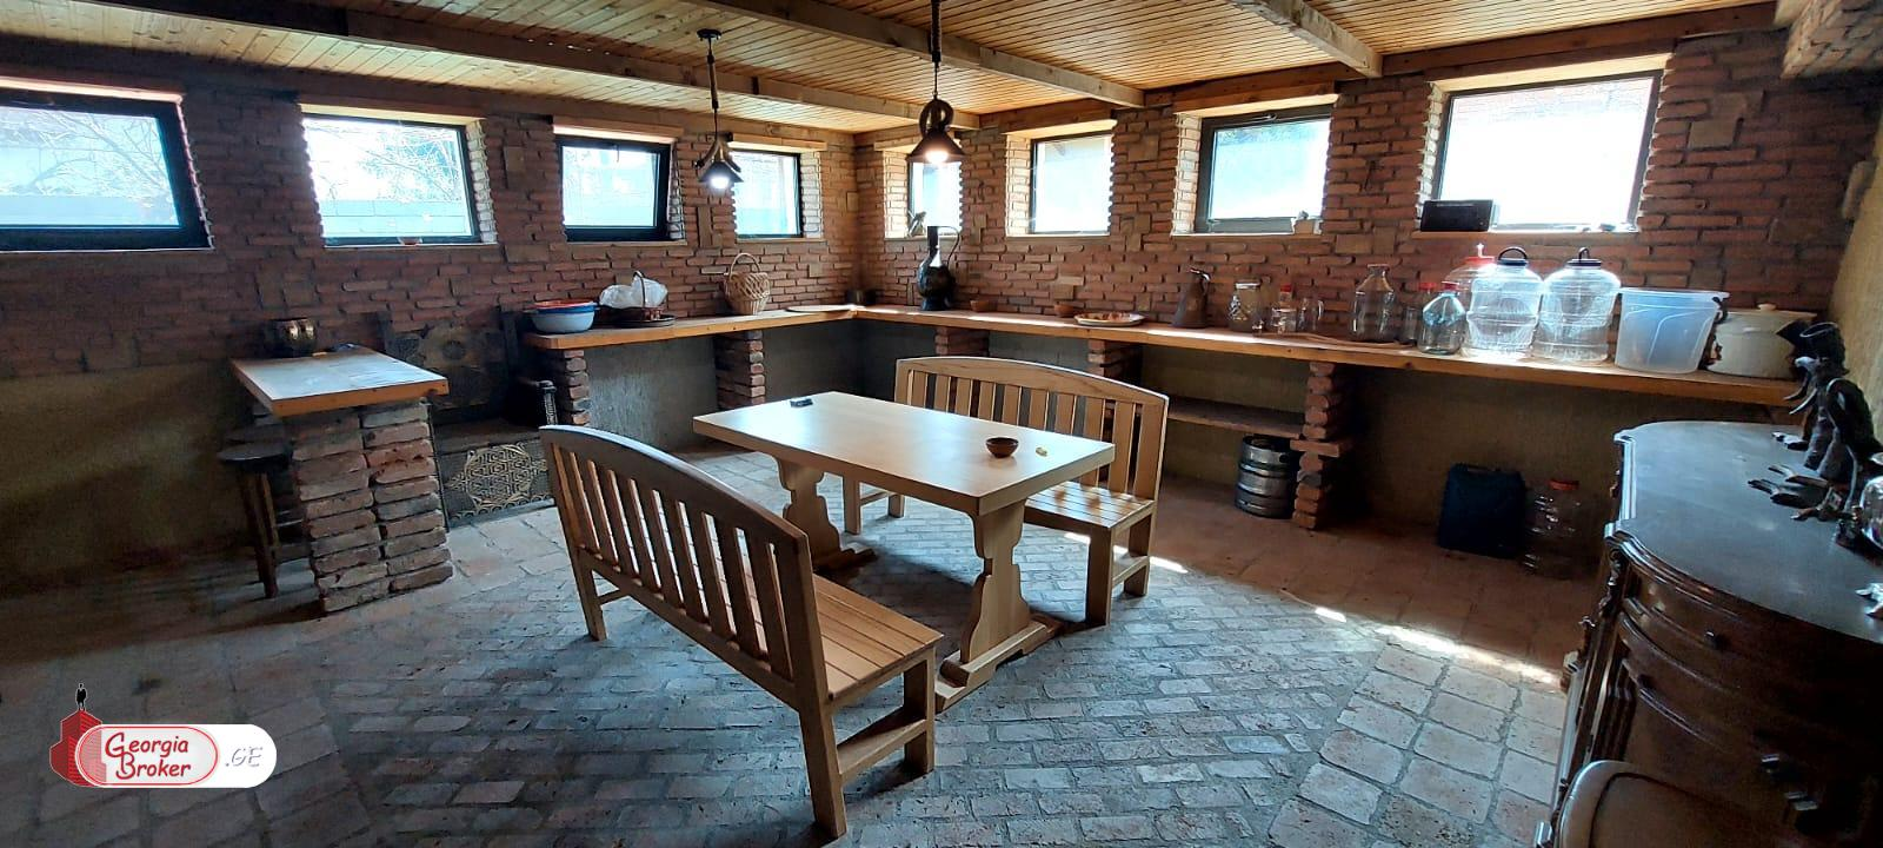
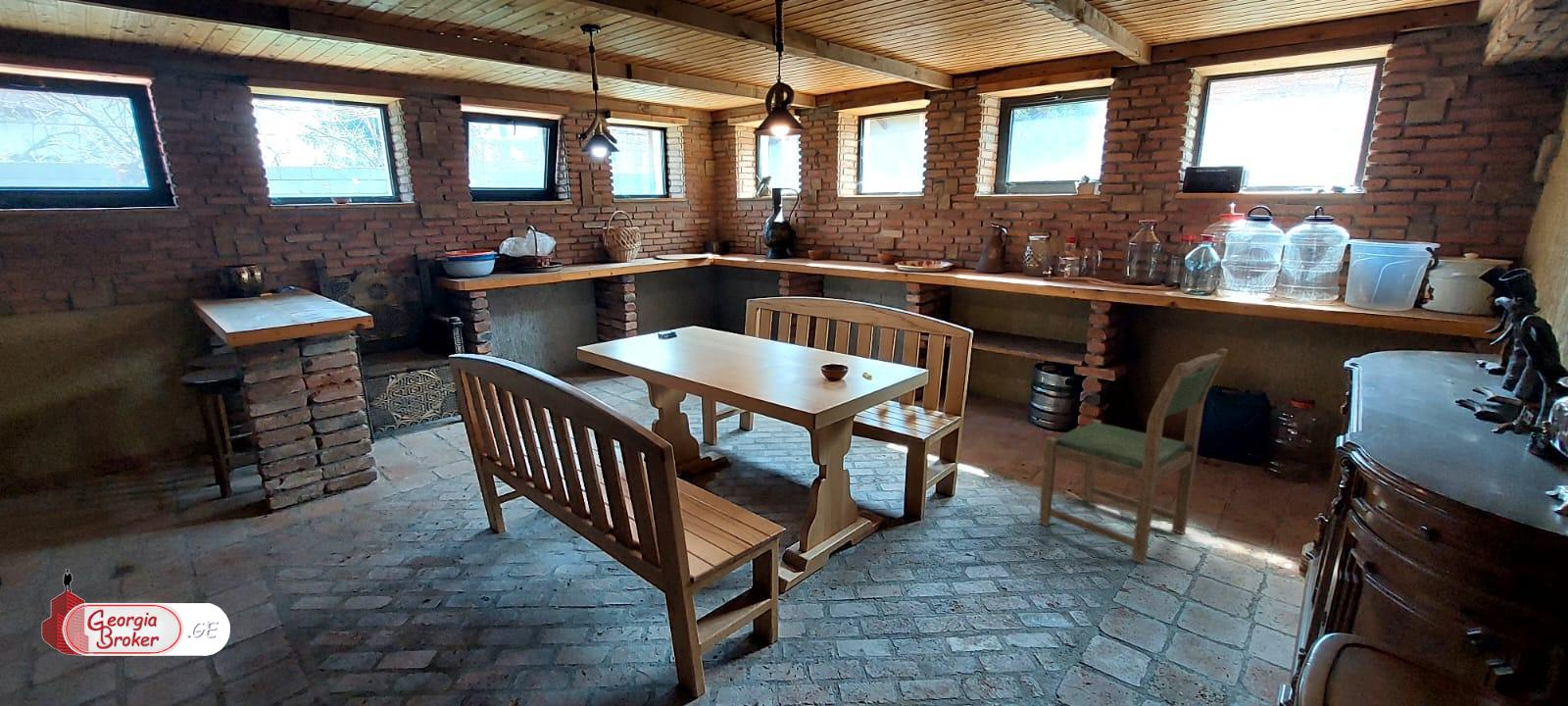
+ dining chair [1038,348,1229,565]
